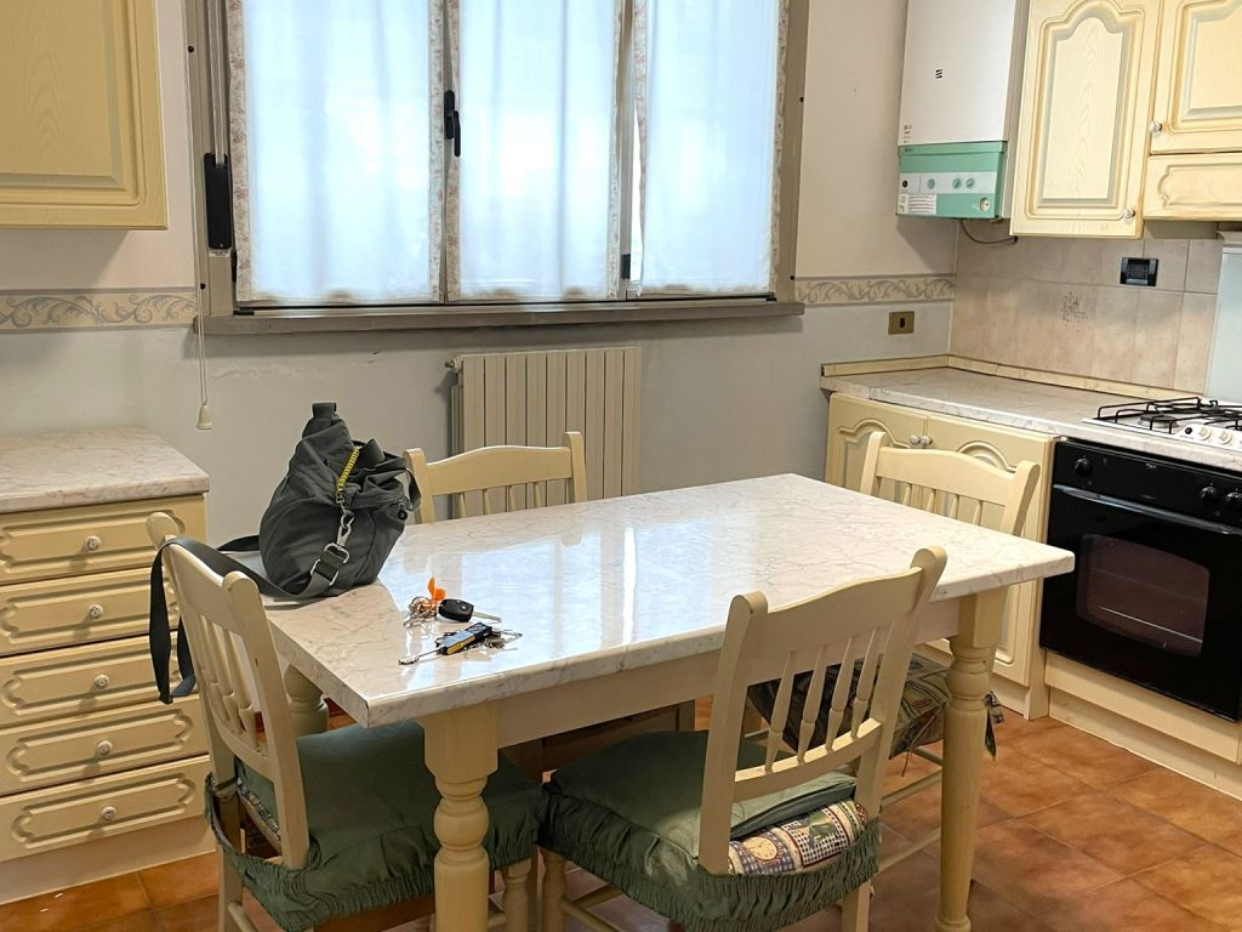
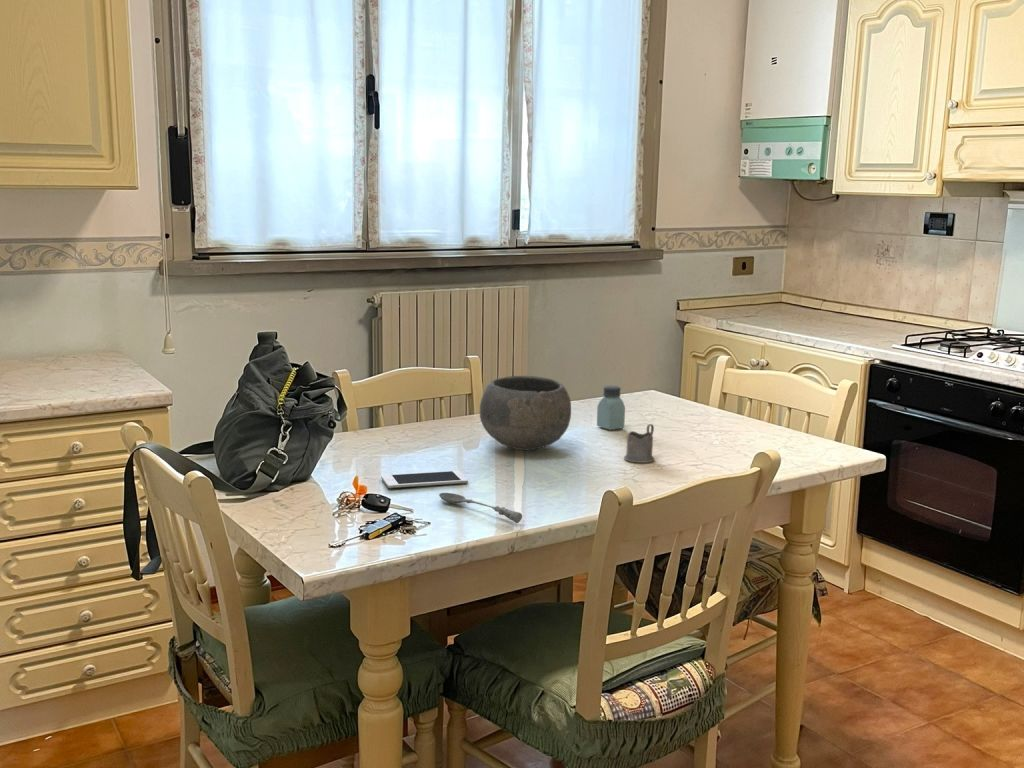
+ bowl [479,375,572,451]
+ tea glass holder [623,423,655,464]
+ soupspoon [438,492,523,524]
+ cell phone [380,470,469,489]
+ saltshaker [596,385,626,431]
